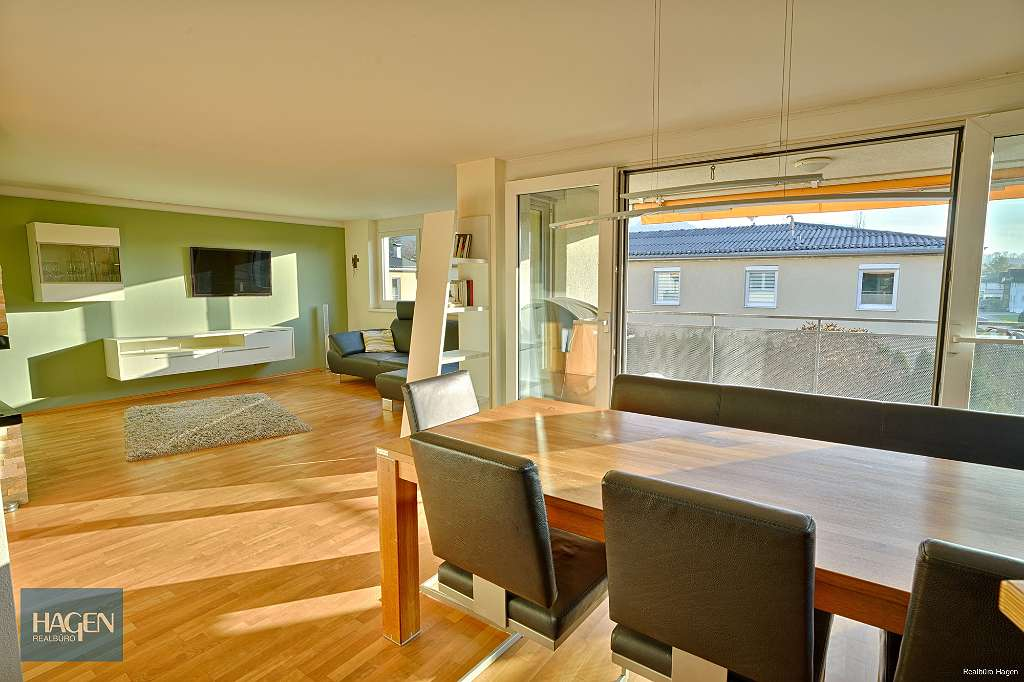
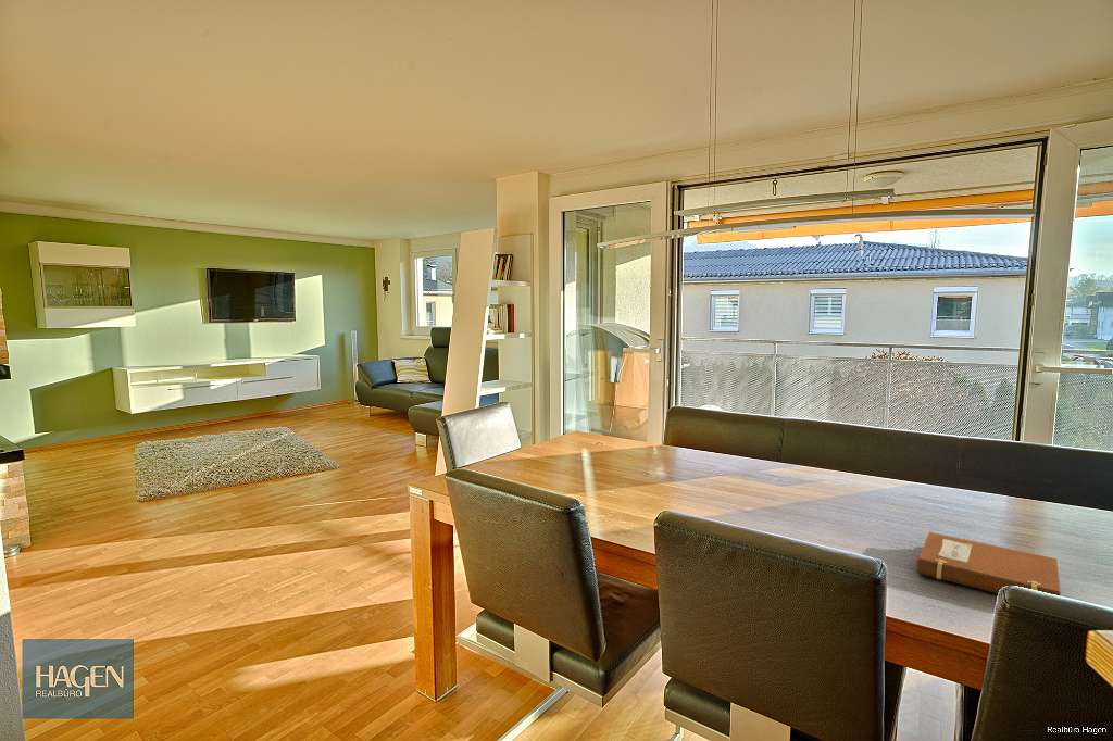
+ notebook [911,531,1061,596]
